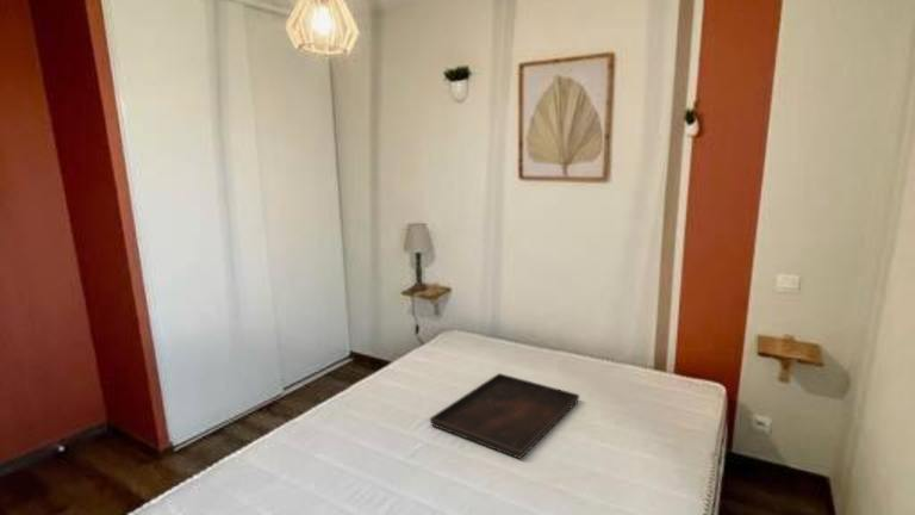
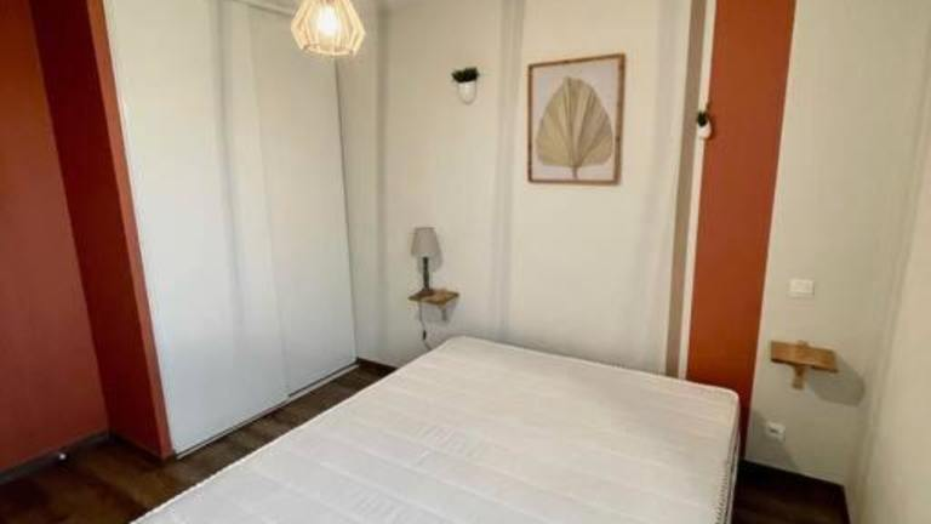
- serving tray [429,372,580,460]
